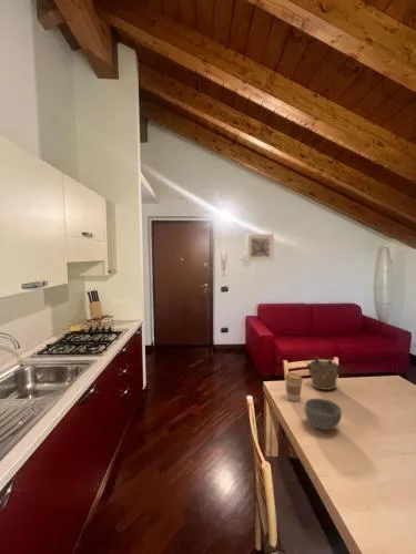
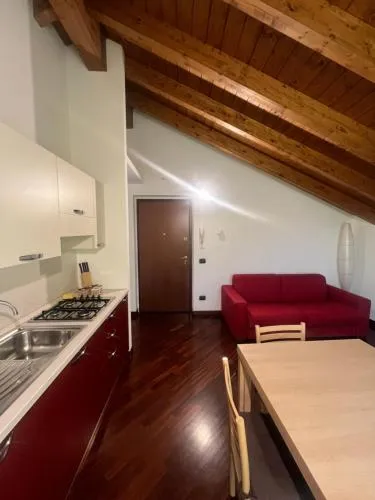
- bowl [304,398,343,431]
- teapot [304,356,342,391]
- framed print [245,233,275,261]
- coffee cup [284,372,304,402]
